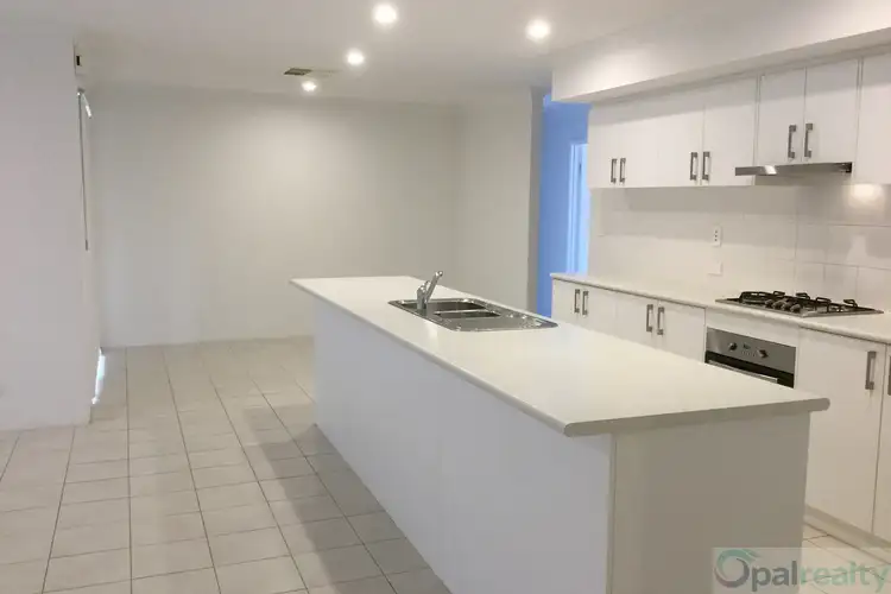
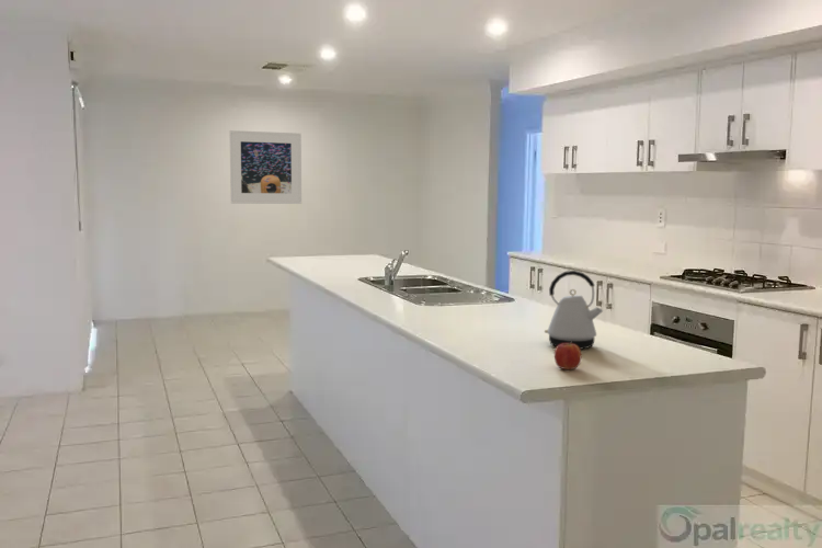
+ fruit [553,341,583,370]
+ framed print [229,129,302,205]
+ kettle [544,270,604,351]
